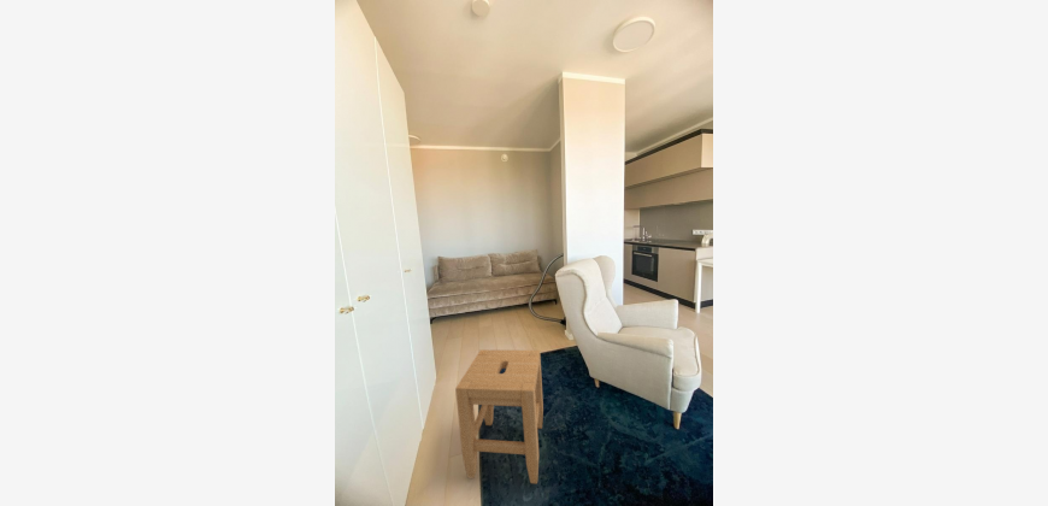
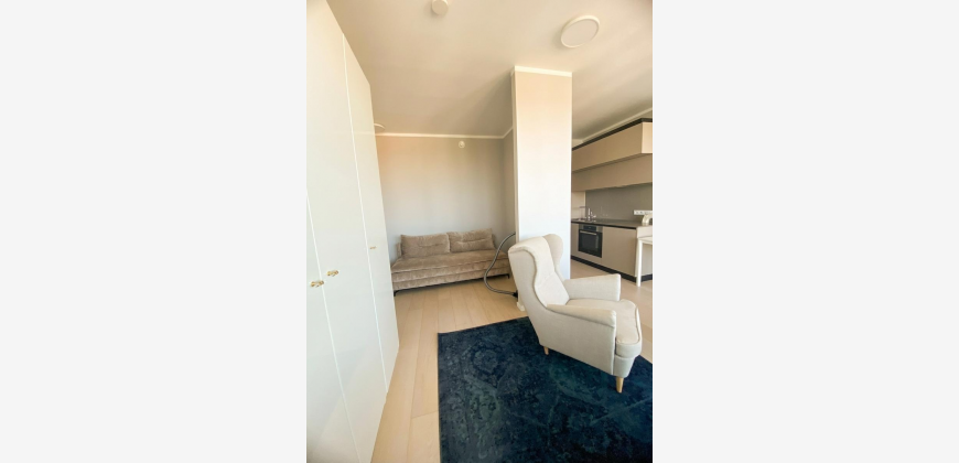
- stool [454,348,544,484]
